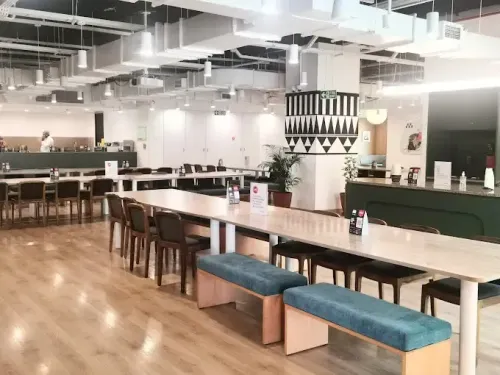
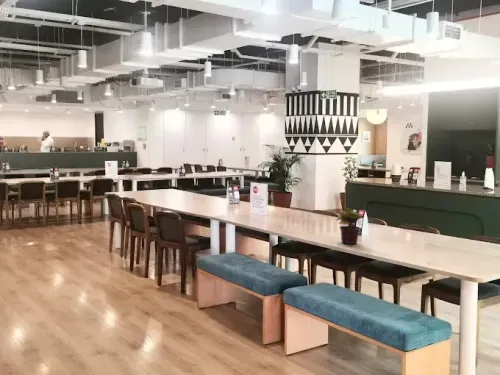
+ potted plant [335,207,363,245]
